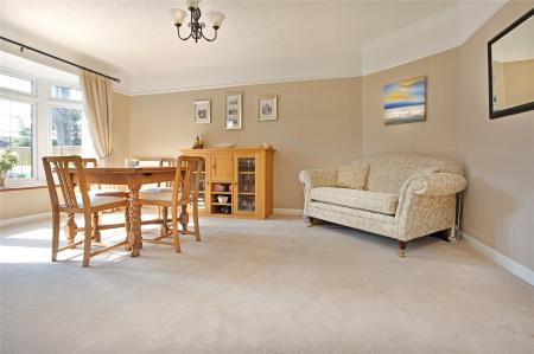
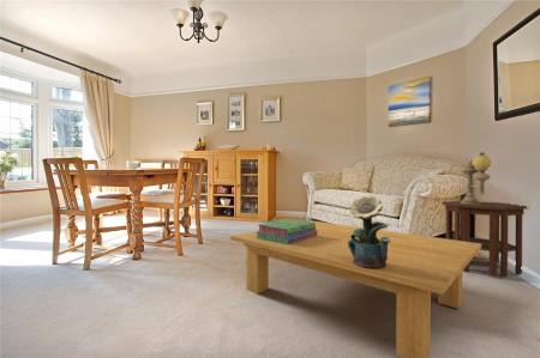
+ side table [440,200,528,278]
+ coffee table [229,220,481,358]
+ table lamp [461,151,492,205]
+ potted flower [348,195,391,268]
+ stack of books [256,218,318,244]
